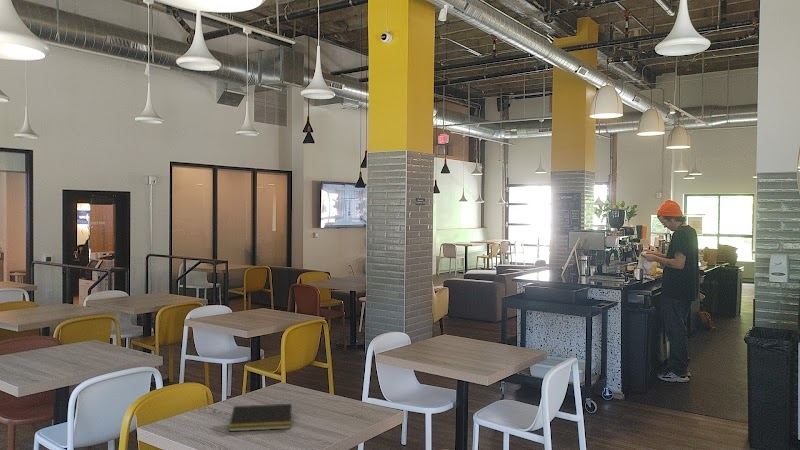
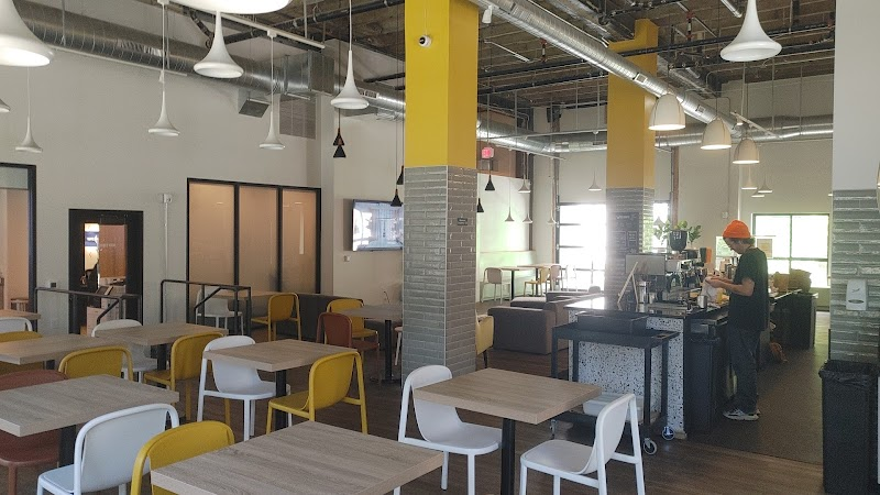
- notepad [228,403,293,432]
